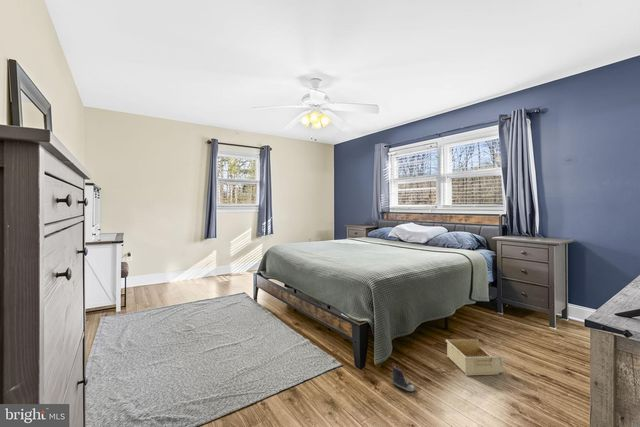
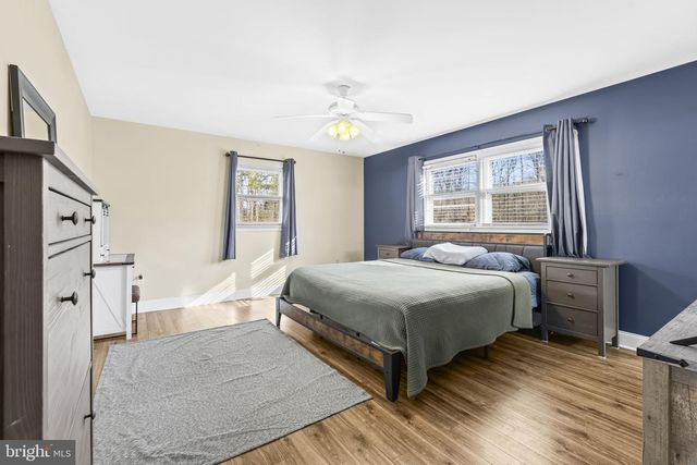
- shoe [391,362,416,392]
- storage bin [445,338,504,377]
